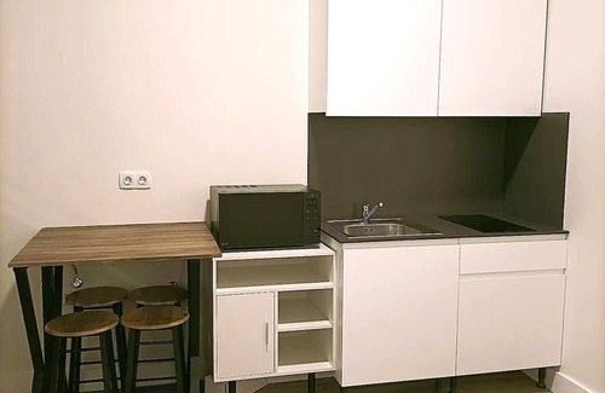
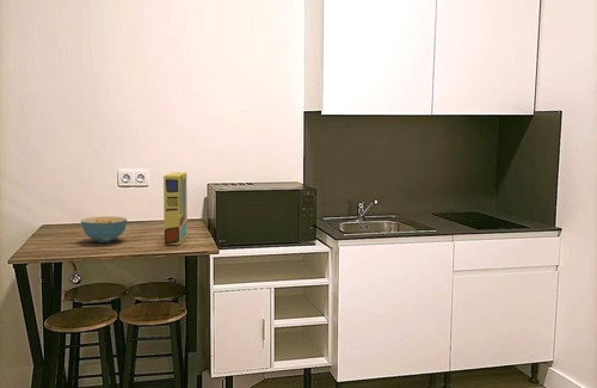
+ cereal bowl [80,215,128,244]
+ cereal box [162,171,189,246]
